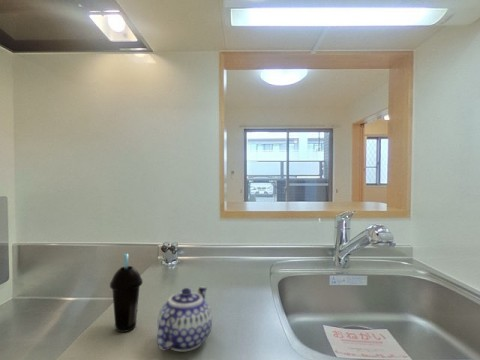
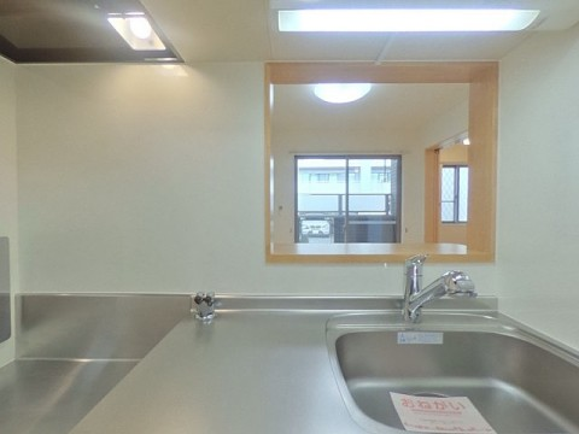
- teapot [156,286,213,352]
- cup [109,252,144,333]
